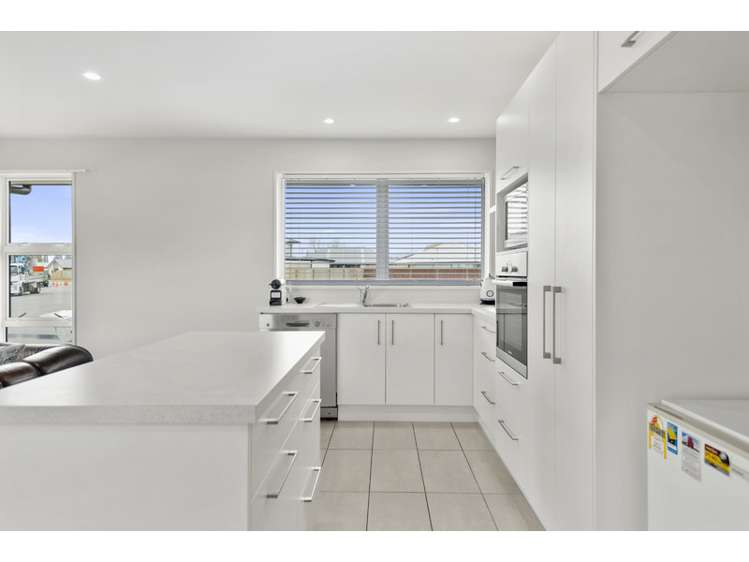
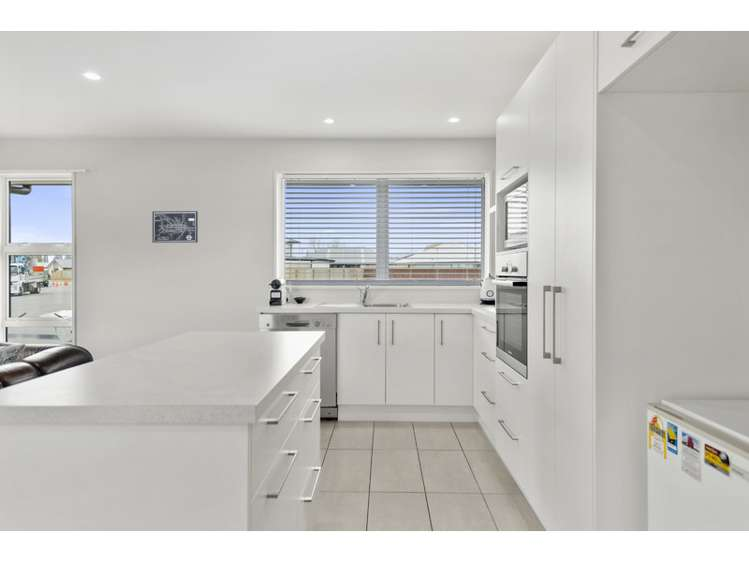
+ wall art [151,210,199,244]
